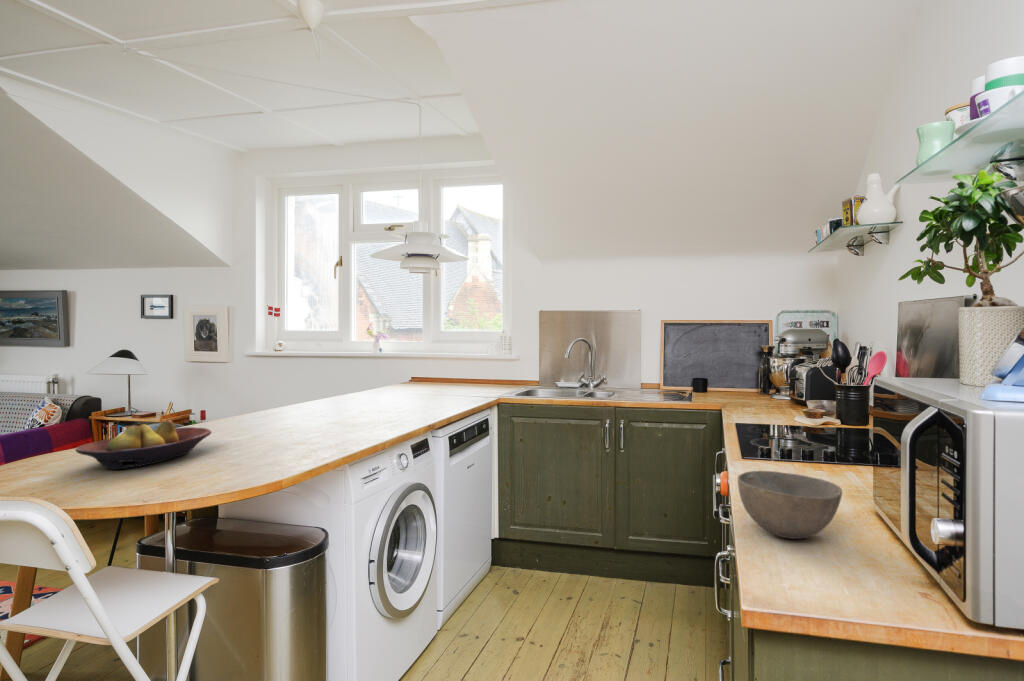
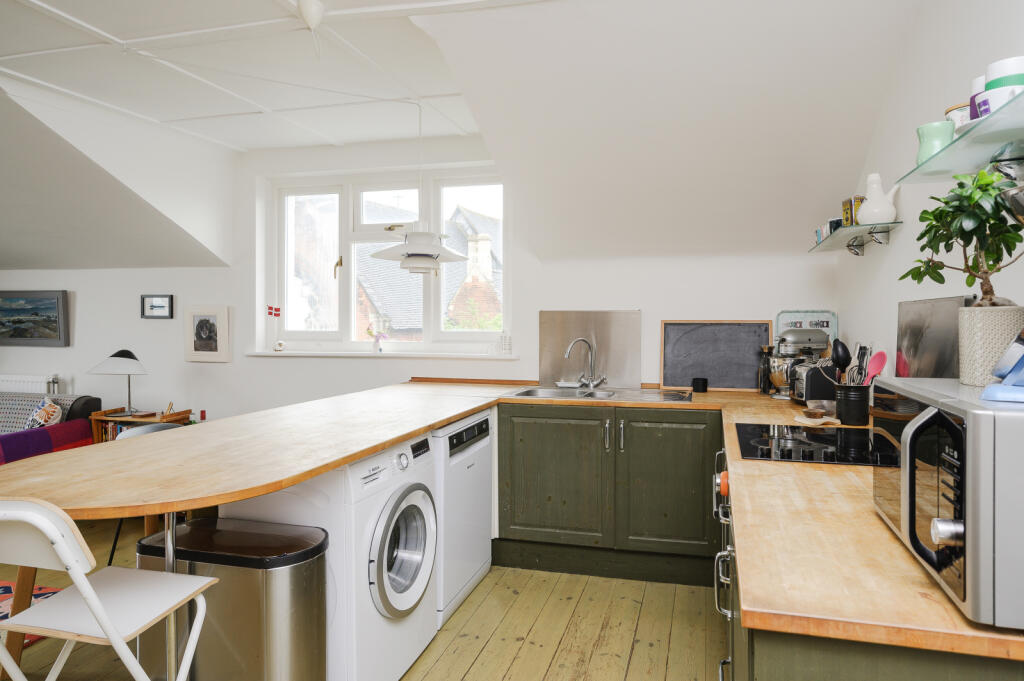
- bowl [737,470,843,540]
- fruit bowl [74,419,212,471]
